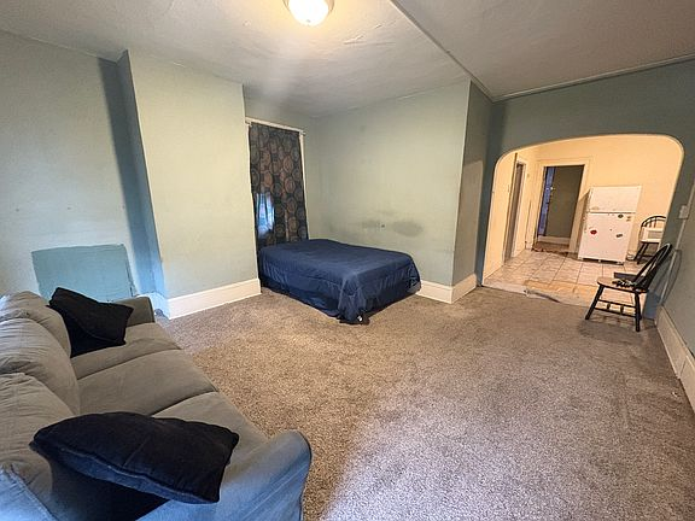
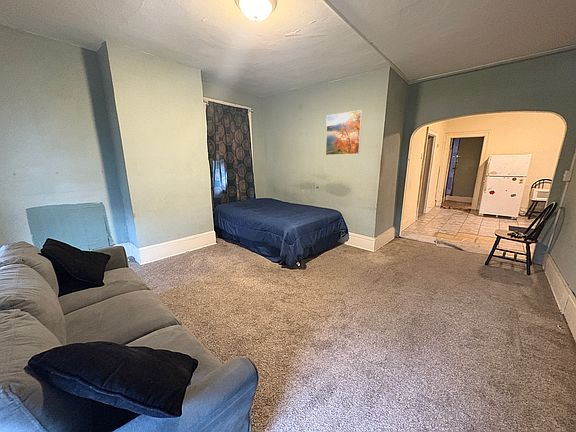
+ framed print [325,109,363,156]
